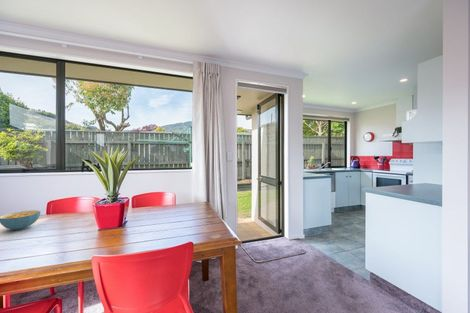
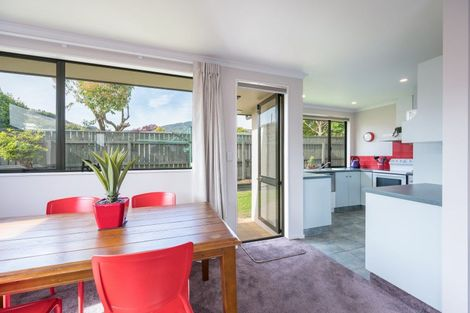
- cereal bowl [0,209,41,231]
